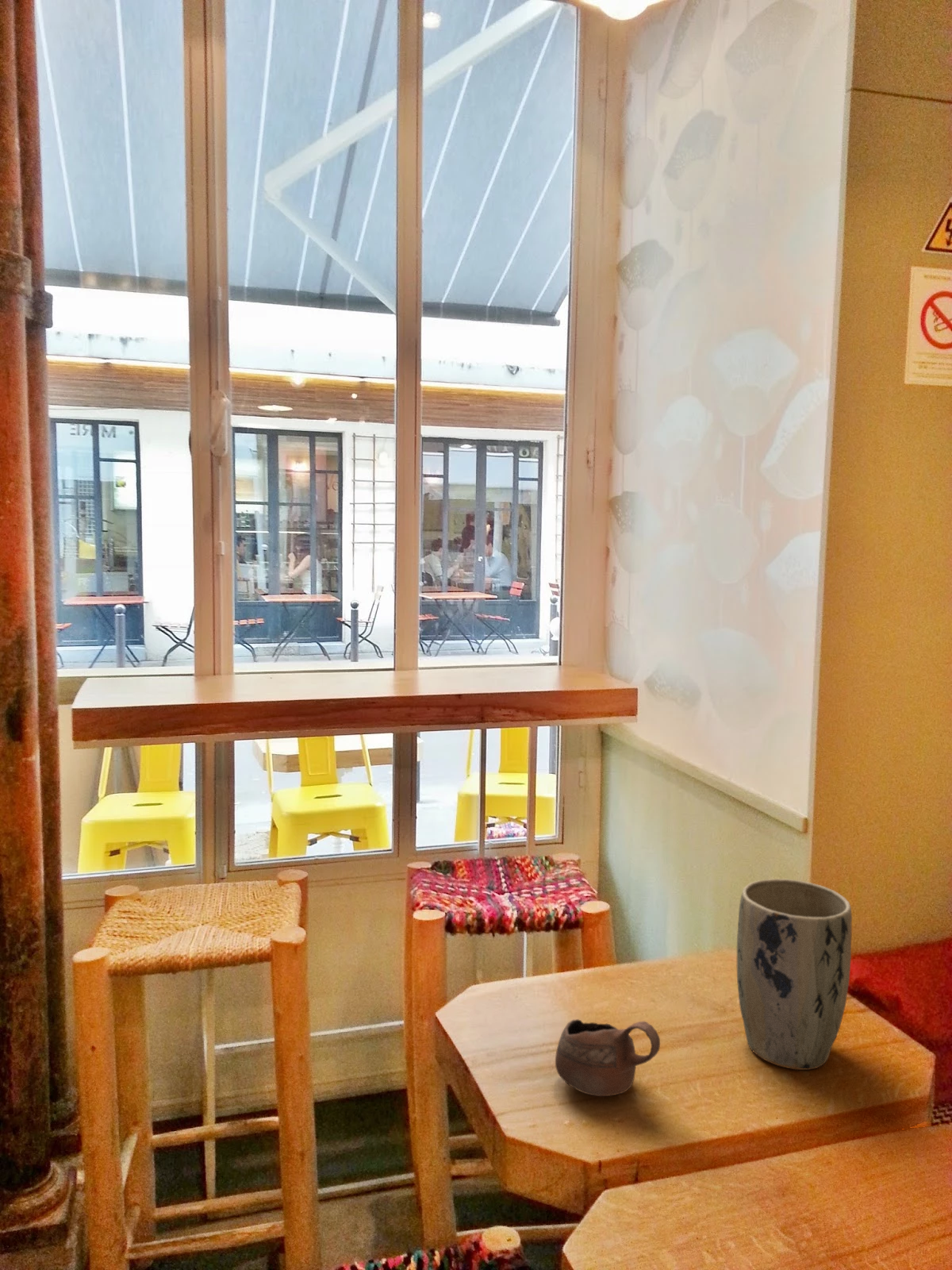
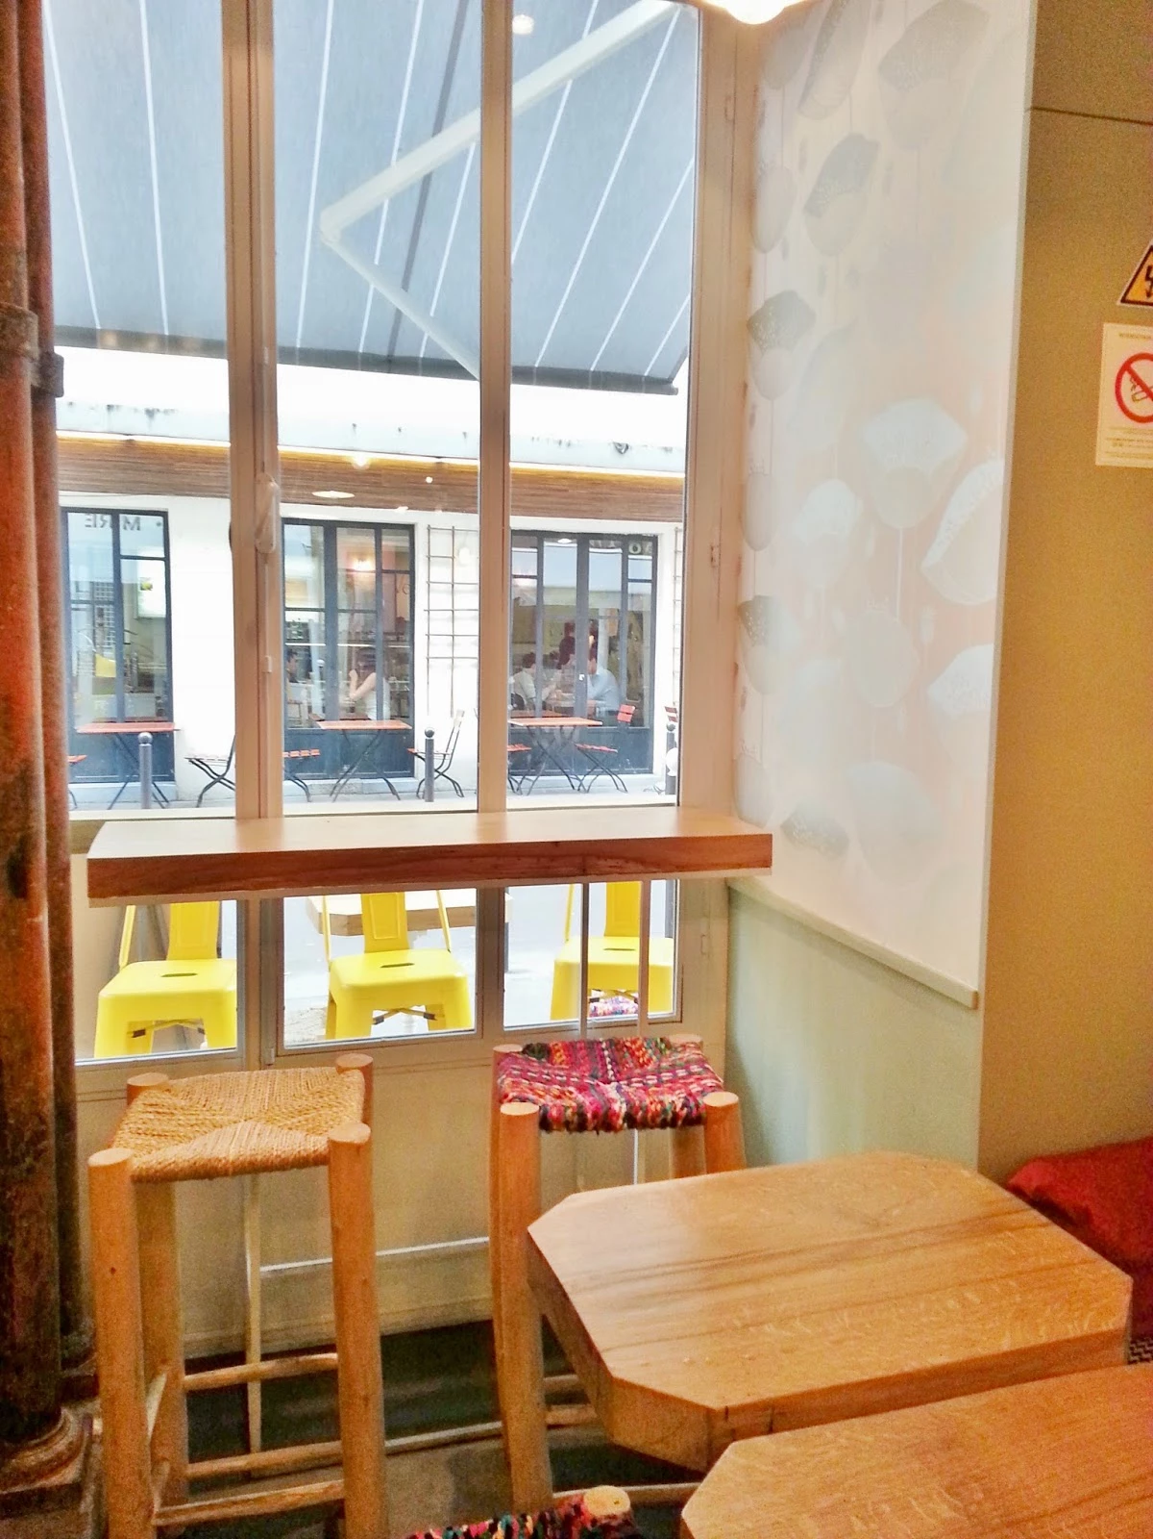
- cup [555,1018,661,1097]
- plant pot [736,878,853,1071]
